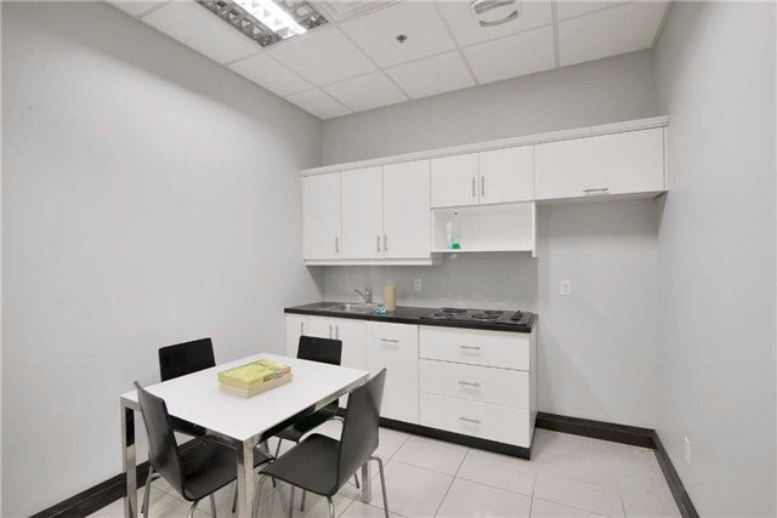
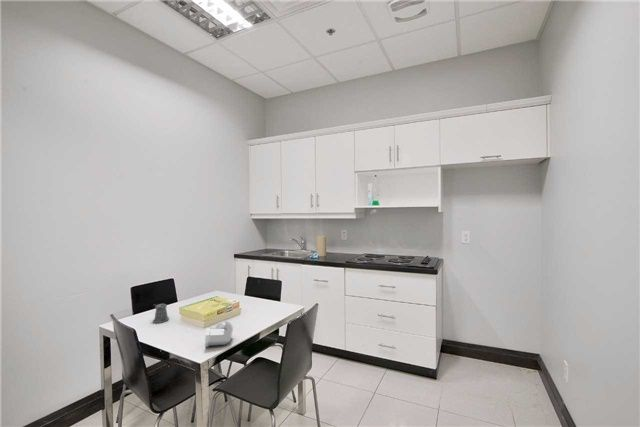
+ pipe fitting [204,320,234,348]
+ pepper shaker [152,303,170,324]
